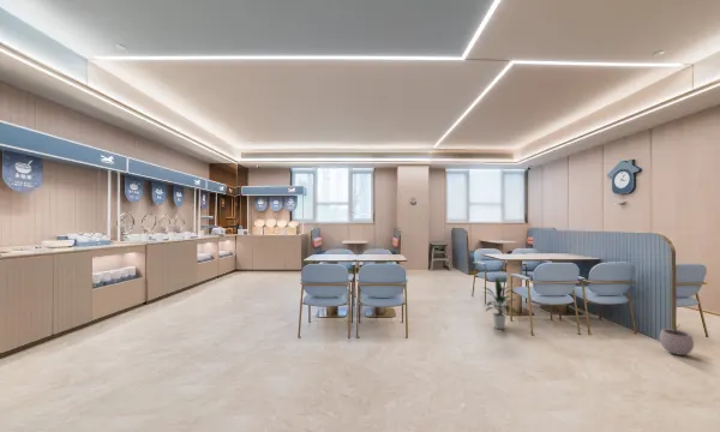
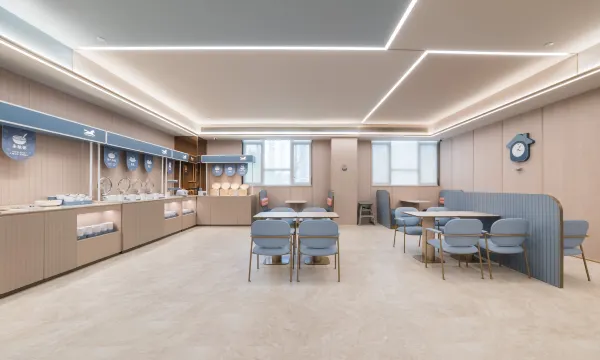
- indoor plant [480,276,521,330]
- plant pot [659,323,695,356]
